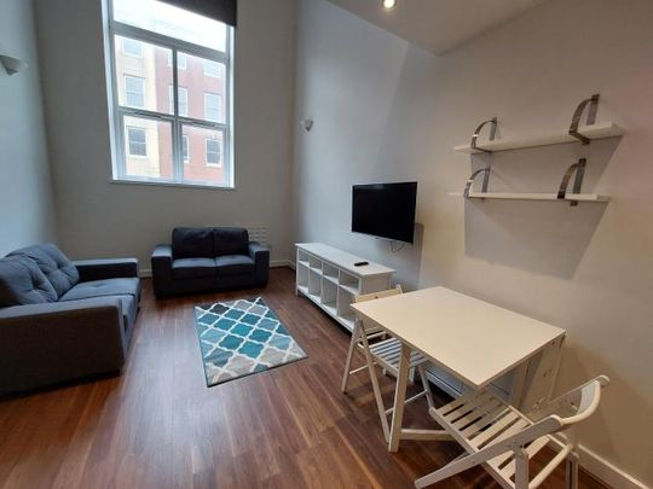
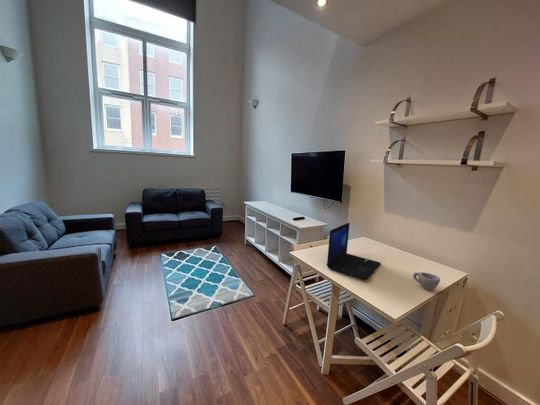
+ laptop [326,222,382,281]
+ cup [412,271,441,291]
